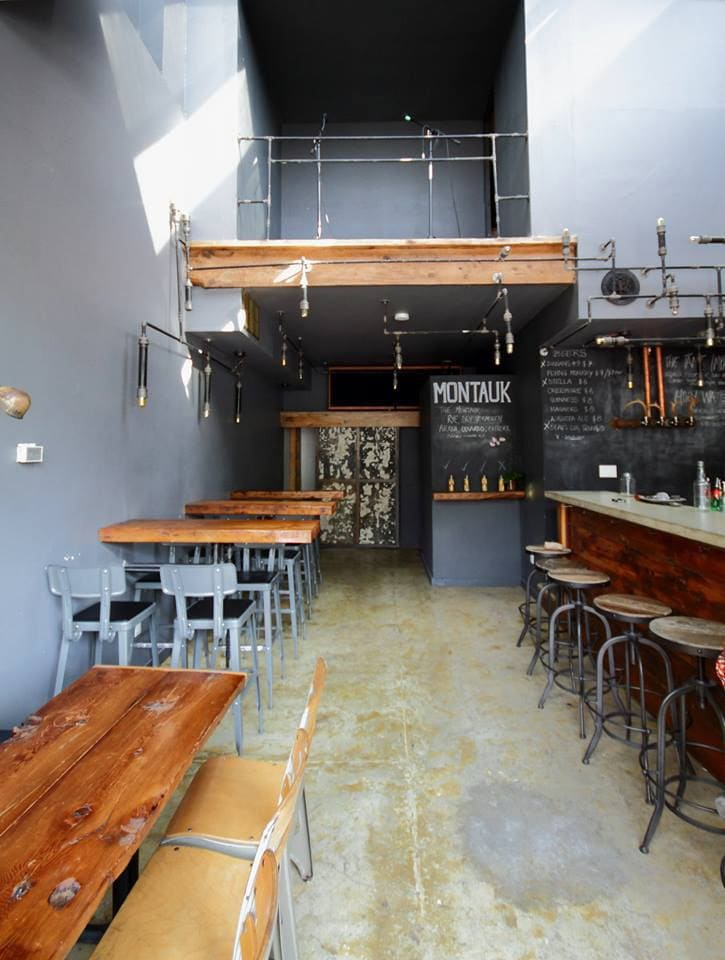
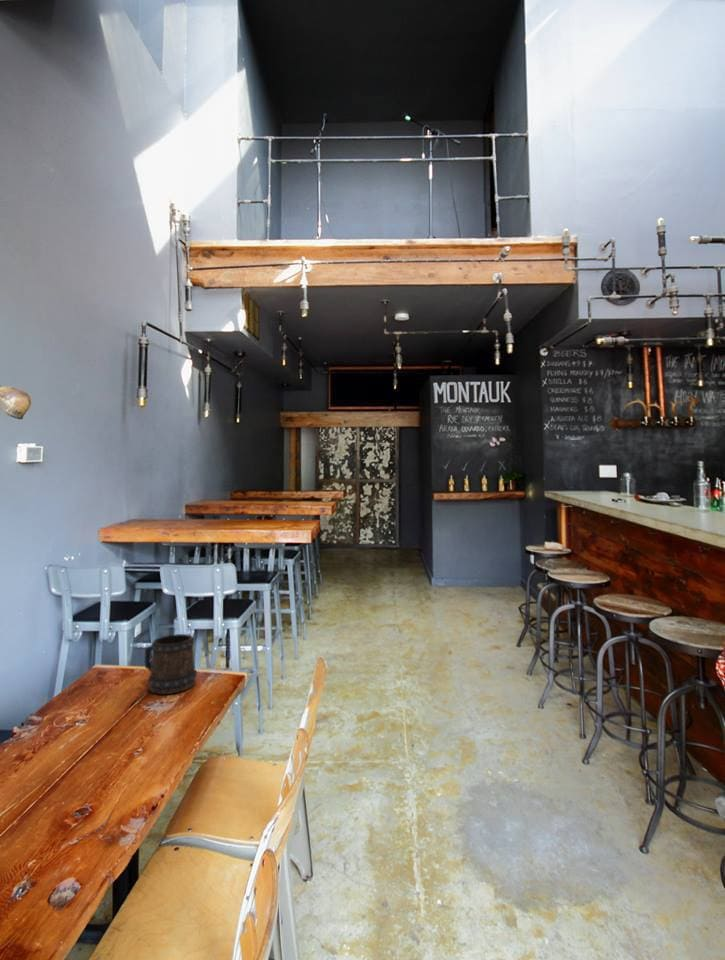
+ beer mug [144,633,198,695]
